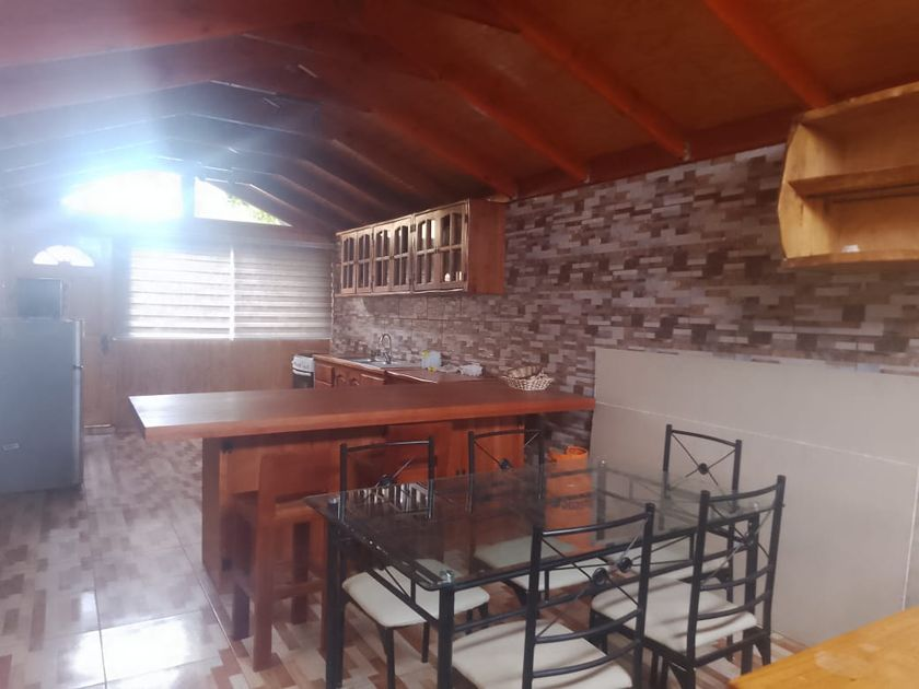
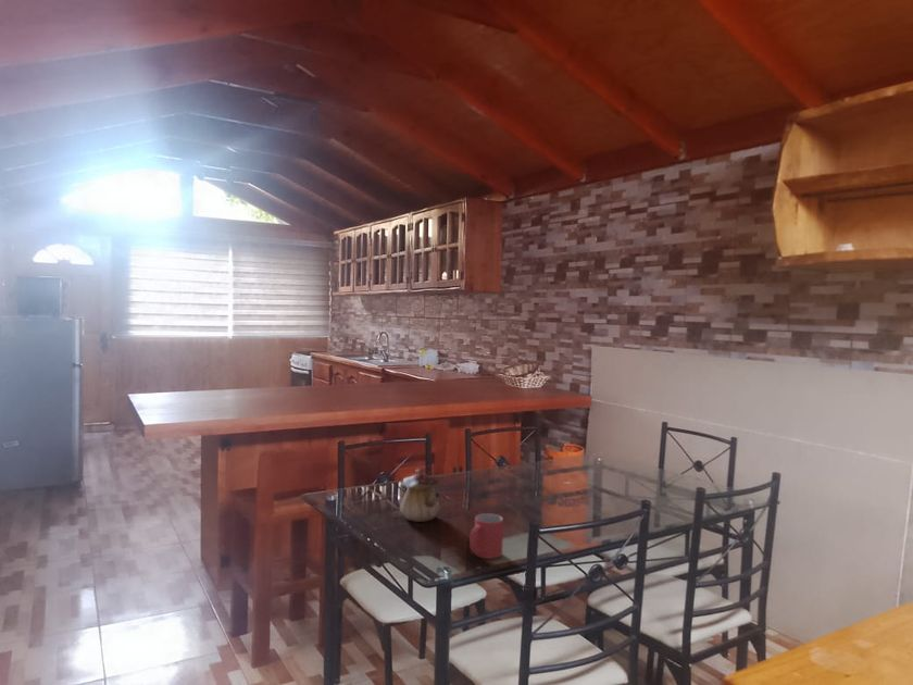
+ mug [468,512,504,560]
+ teapot [398,468,442,523]
